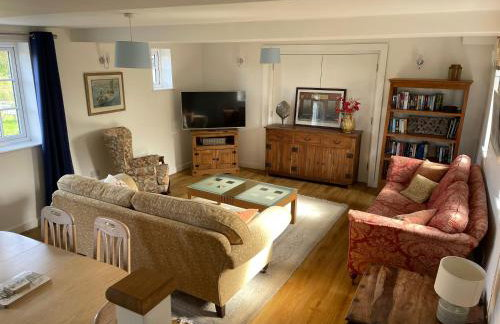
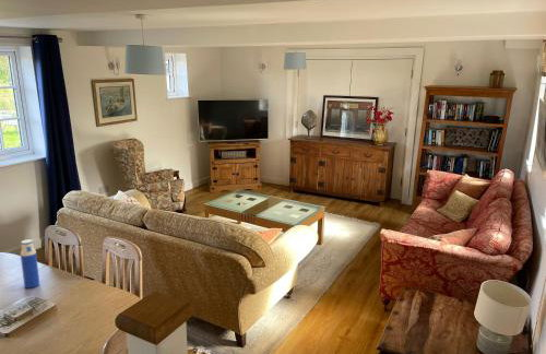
+ water bottle [20,238,40,290]
